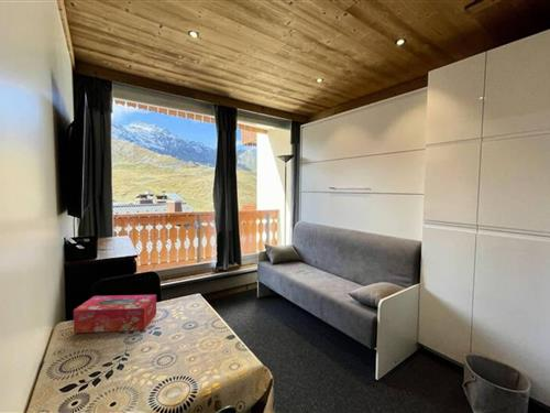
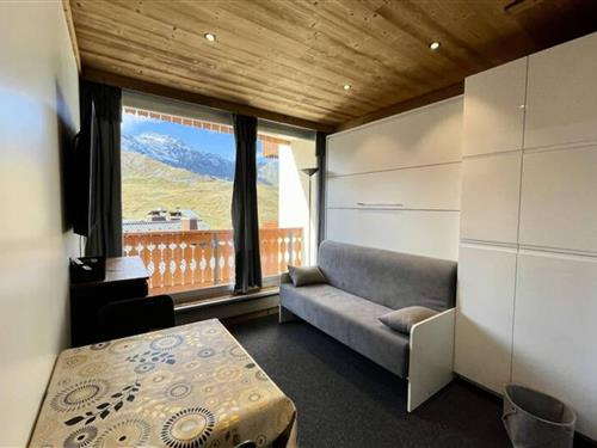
- tissue box [73,294,157,334]
